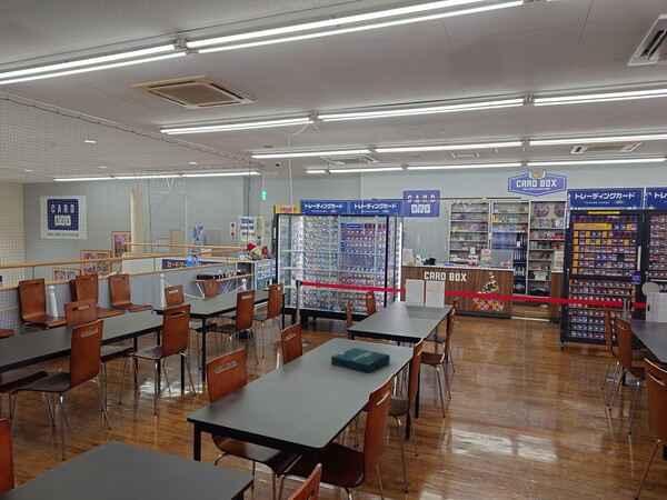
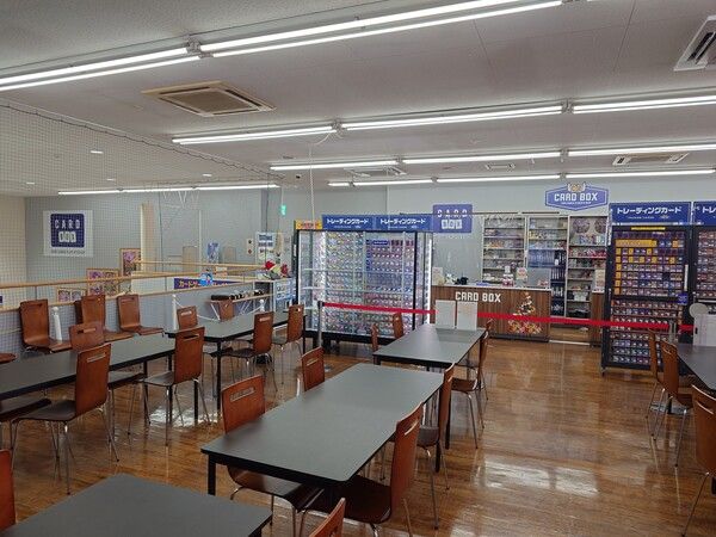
- pizza box [330,347,391,374]
